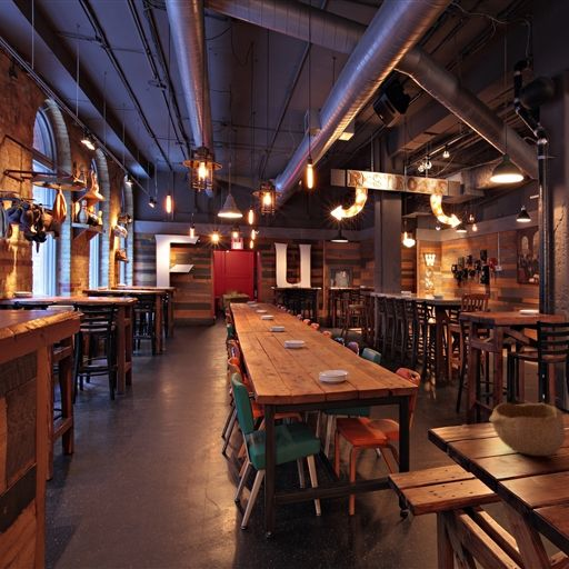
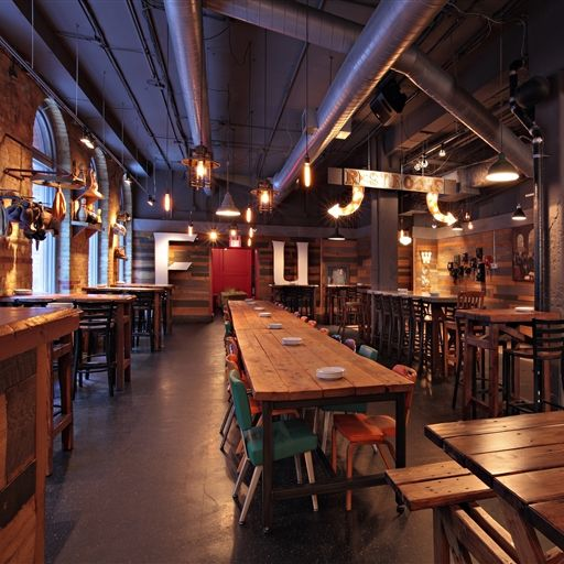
- bowl [488,402,567,457]
